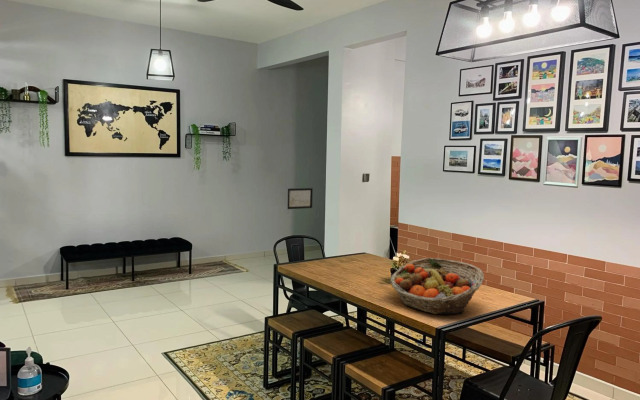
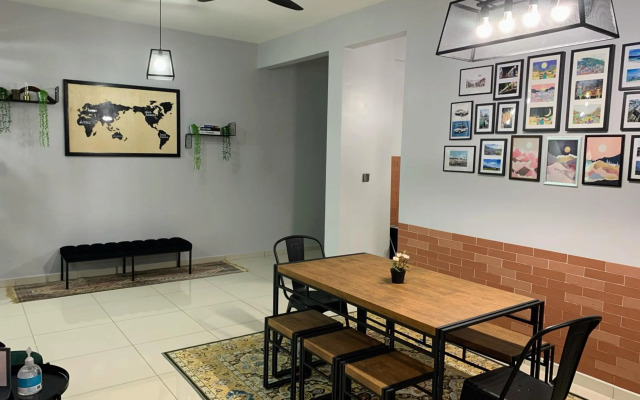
- fruit basket [389,257,485,316]
- wall art [287,187,314,210]
